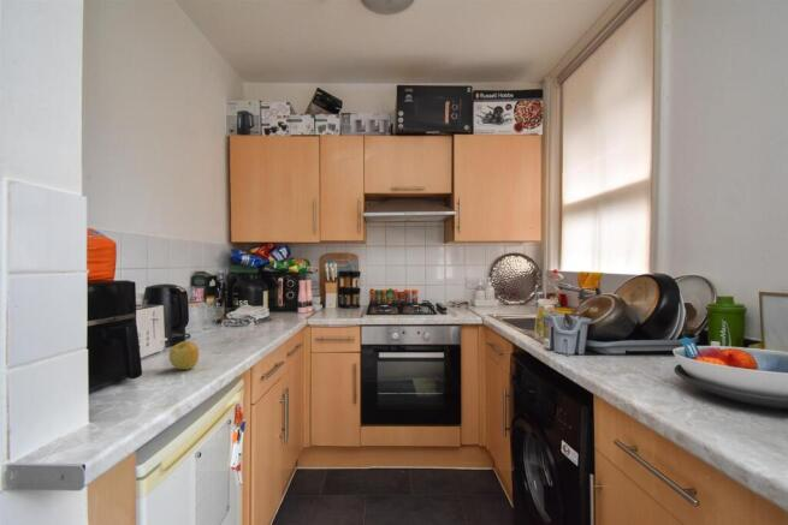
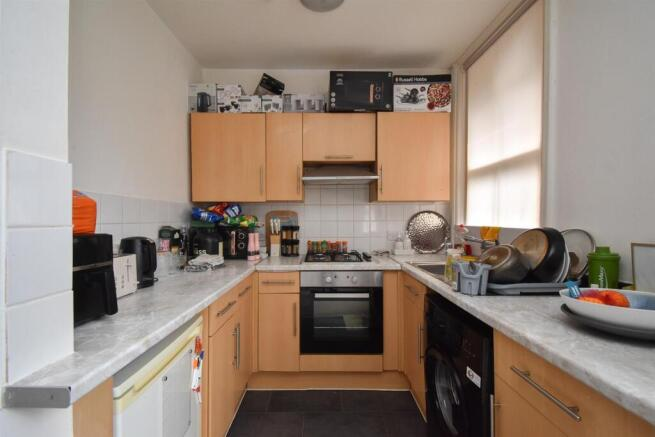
- apple [168,340,200,370]
